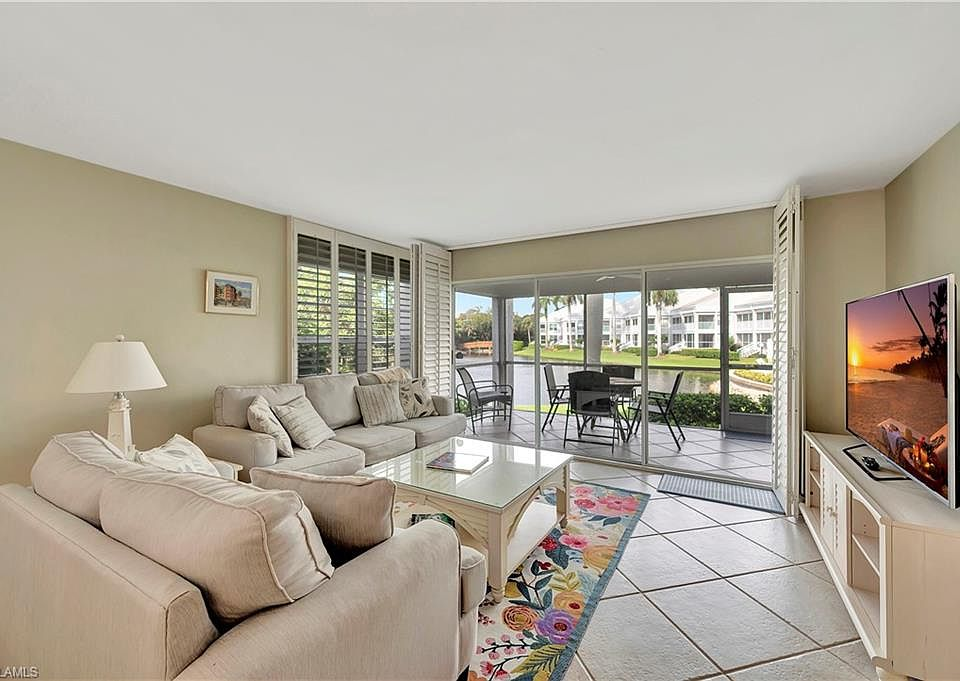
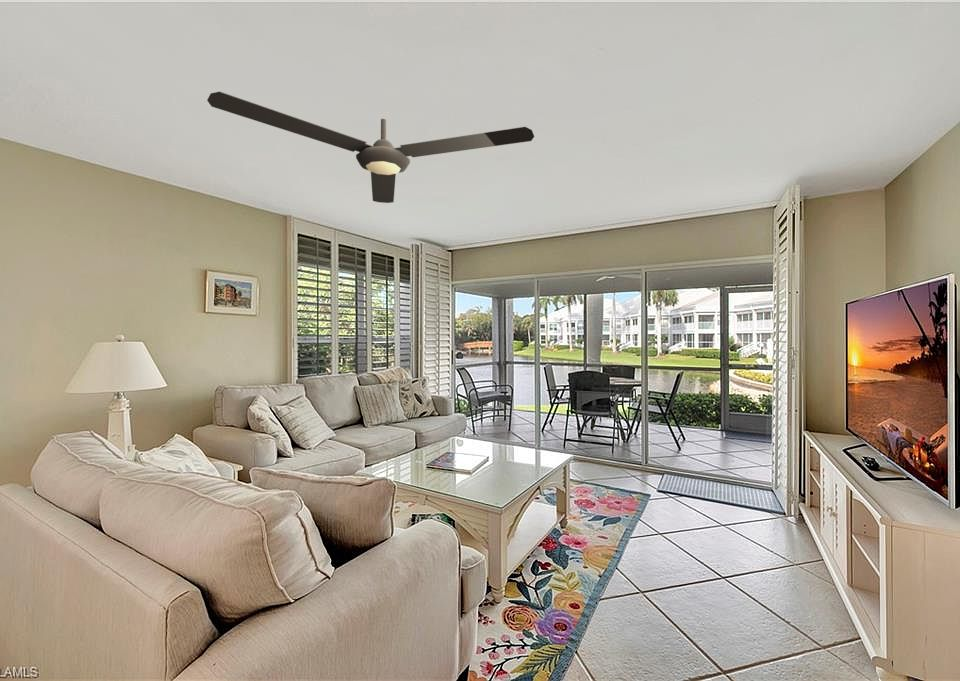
+ ceiling fan [206,91,535,204]
